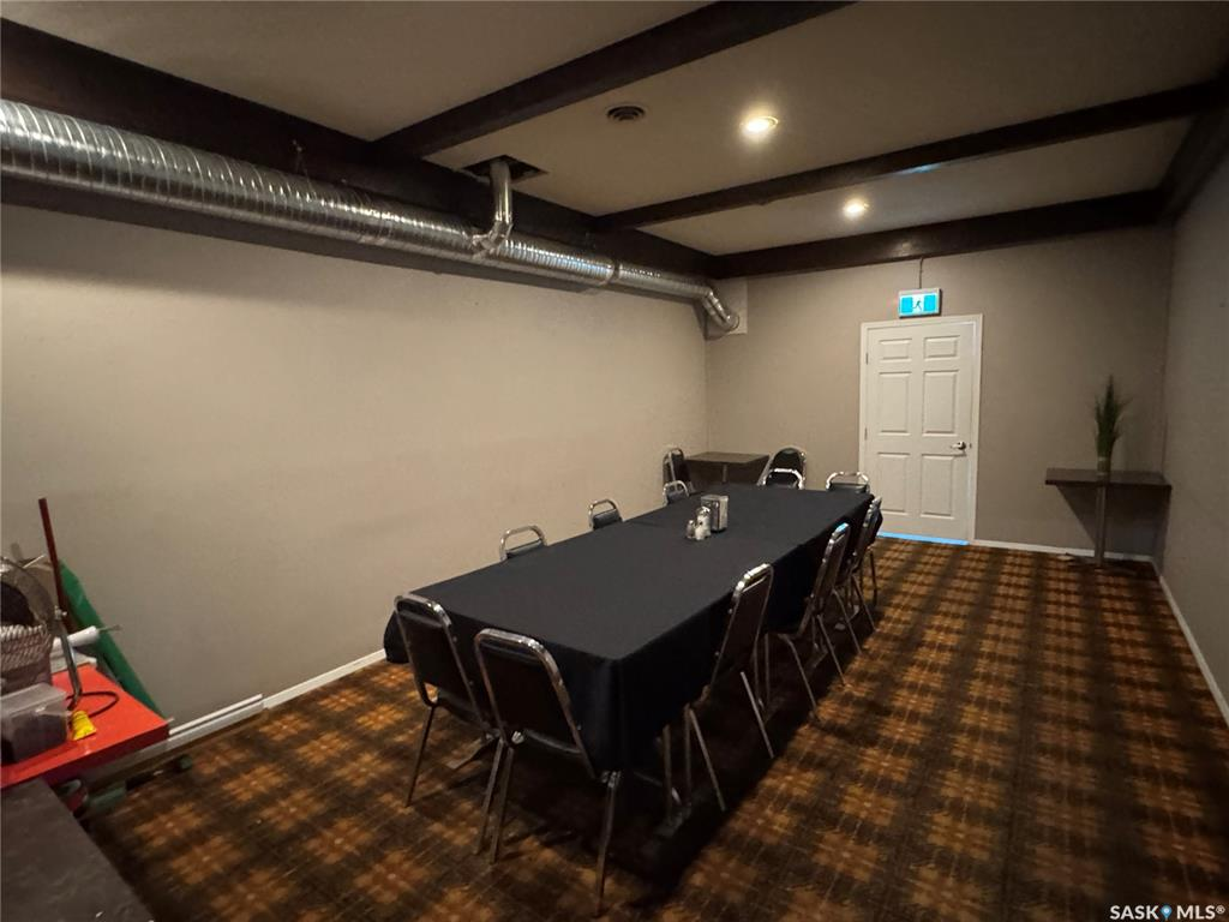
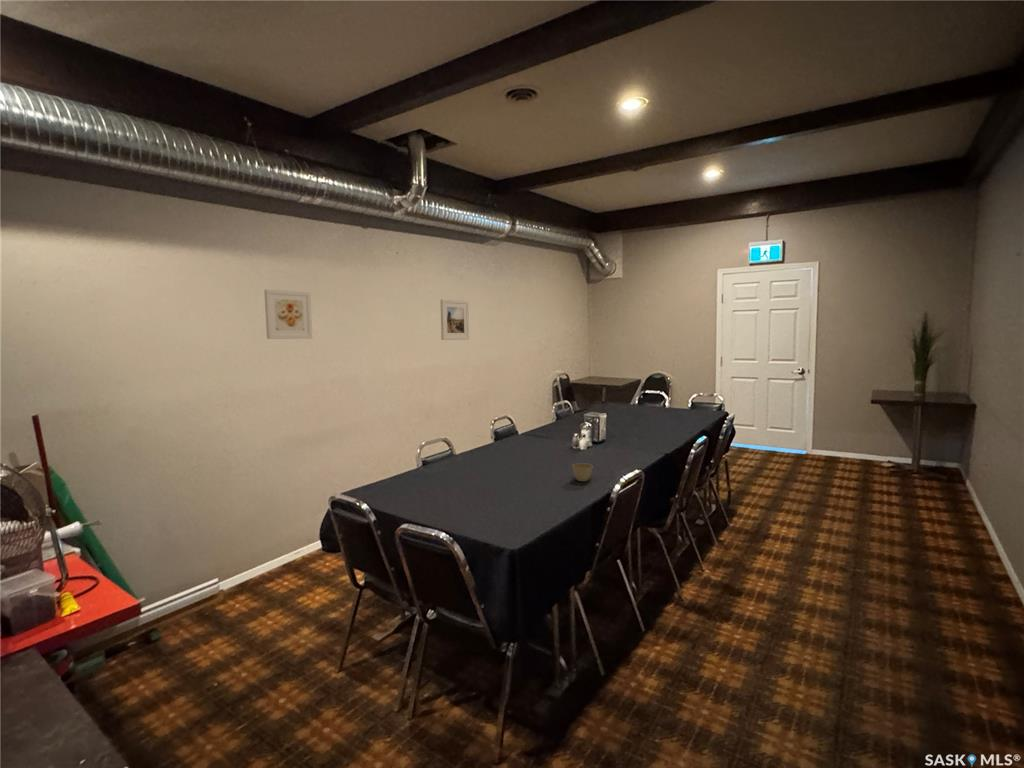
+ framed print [263,288,313,340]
+ flower pot [571,462,594,482]
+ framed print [440,298,470,341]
